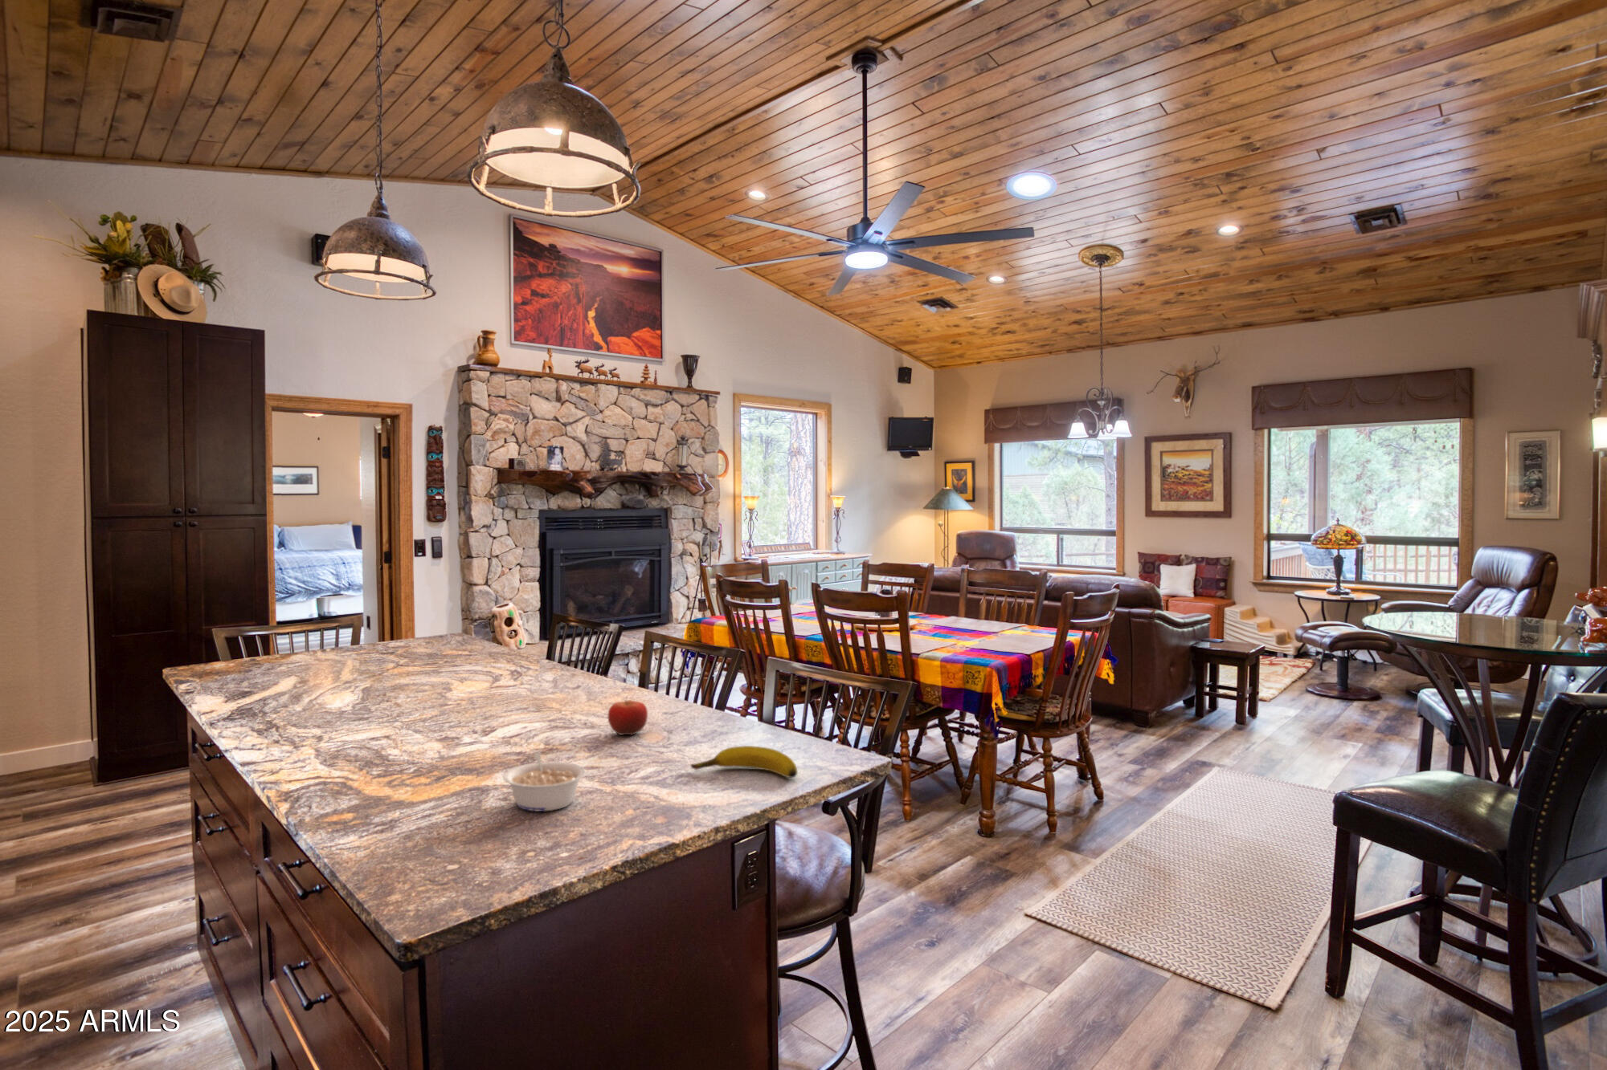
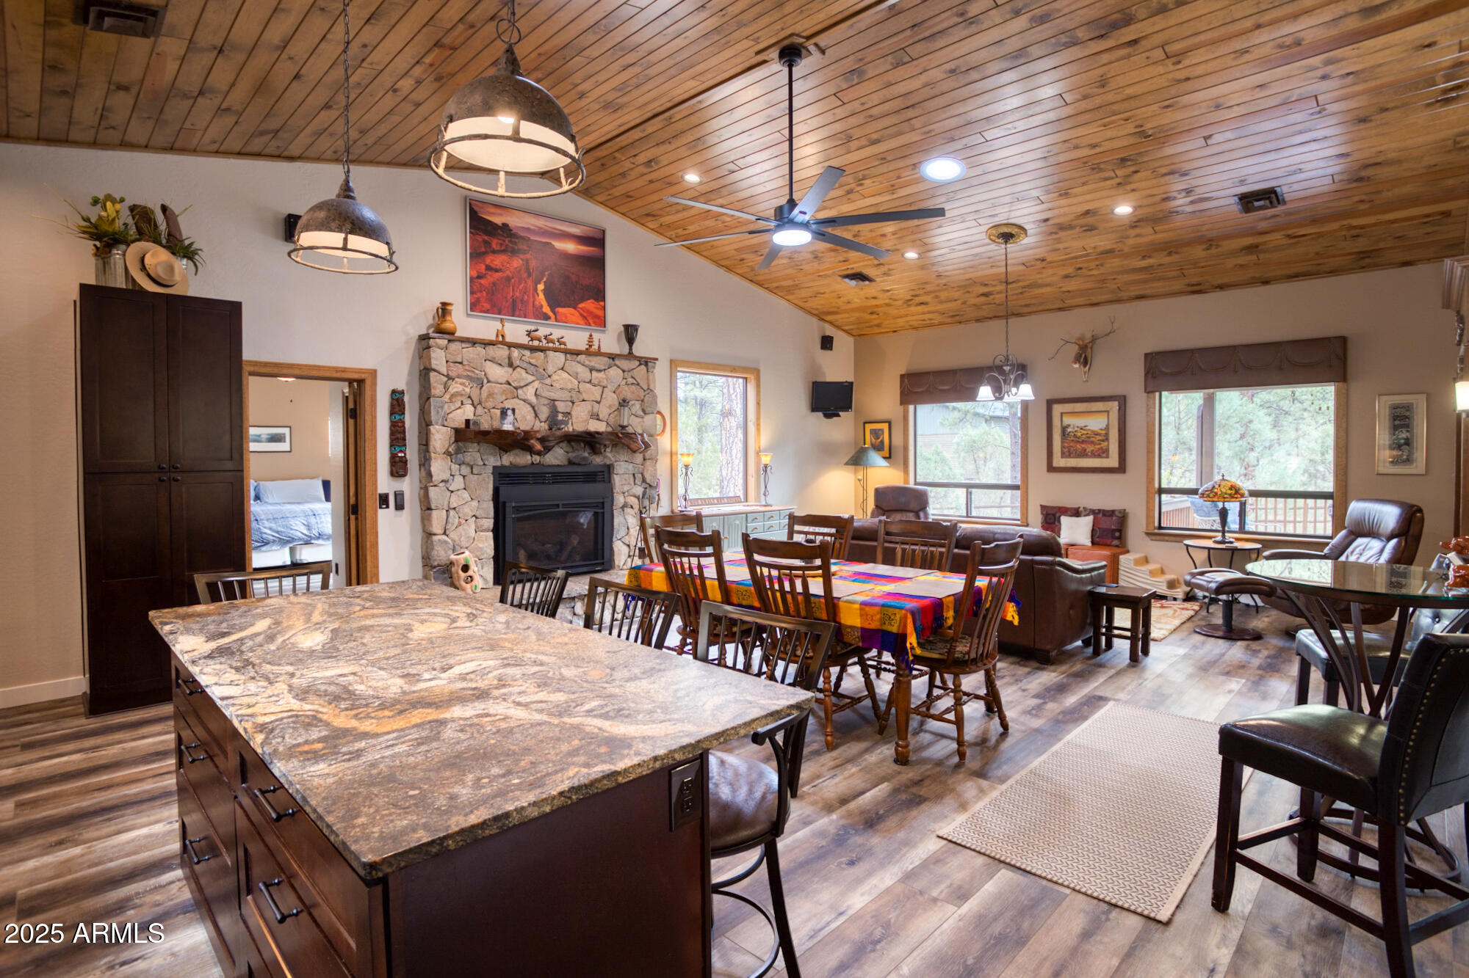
- fruit [607,696,649,736]
- legume [502,750,587,812]
- banana [689,745,798,779]
